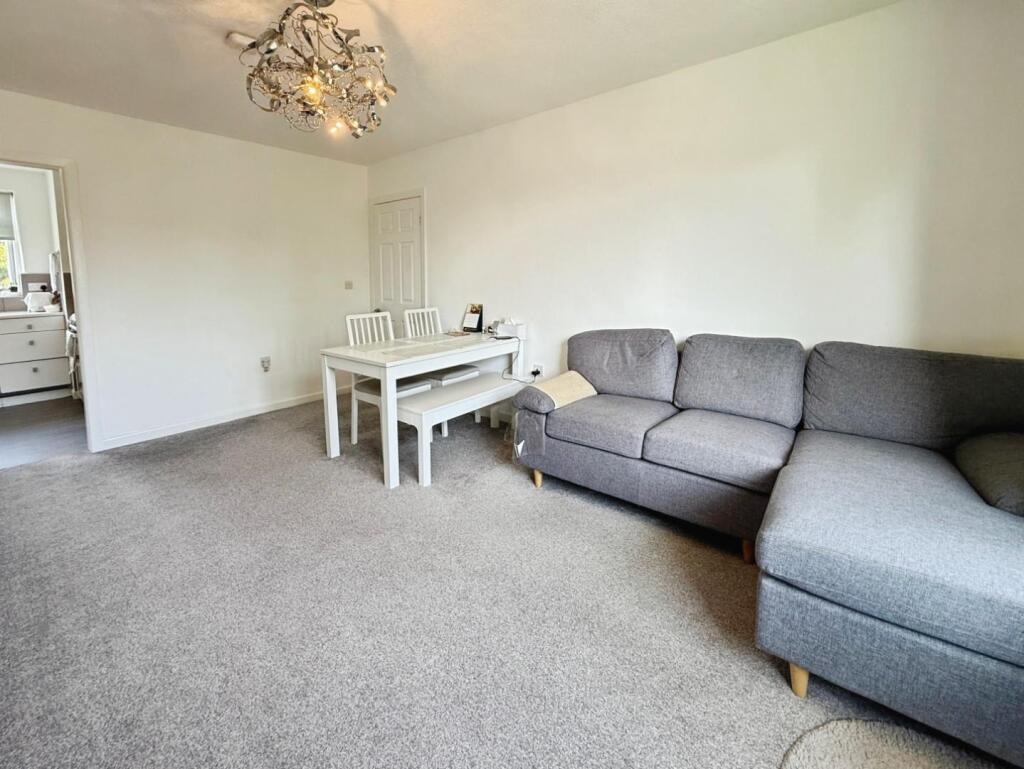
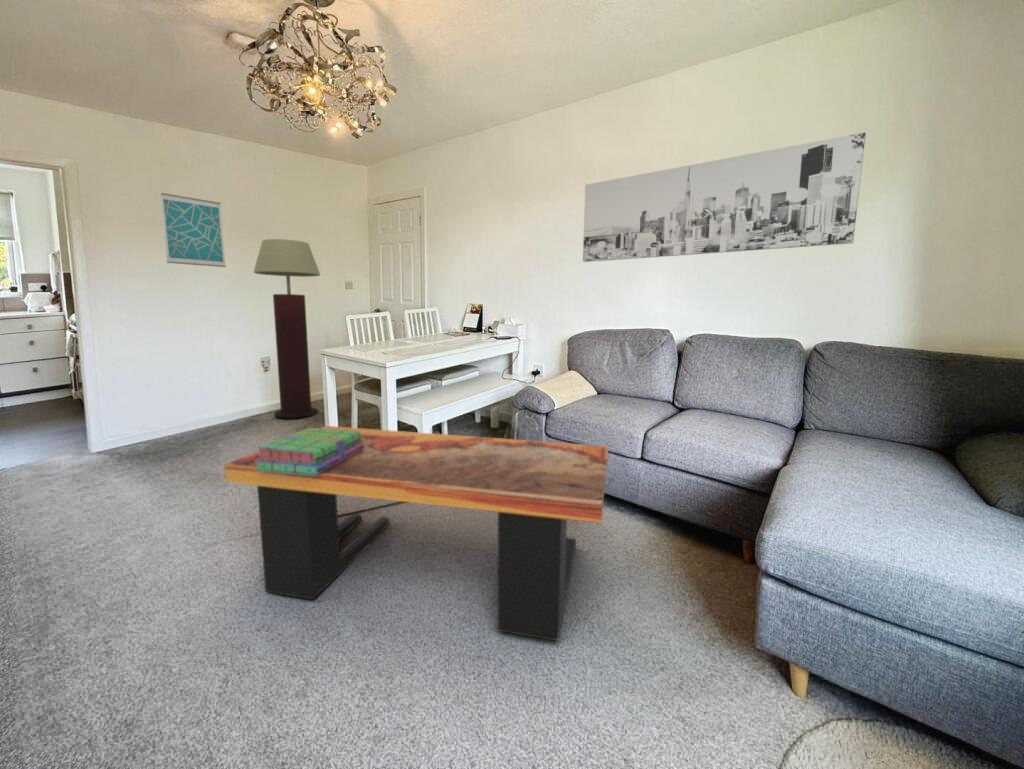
+ wall art [582,132,867,263]
+ wall art [159,192,227,268]
+ stack of books [254,427,364,476]
+ floor lamp [253,238,321,419]
+ coffee table [223,425,609,642]
